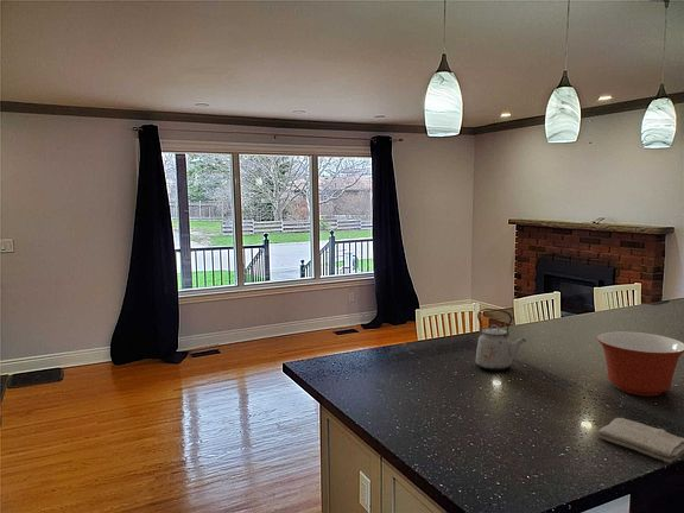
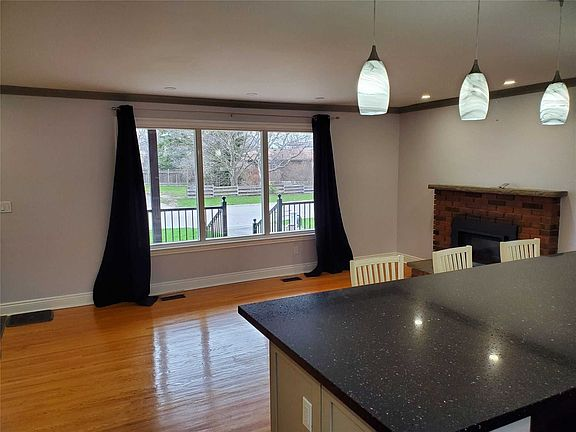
- kettle [475,308,527,372]
- washcloth [596,417,684,464]
- mixing bowl [596,330,684,398]
